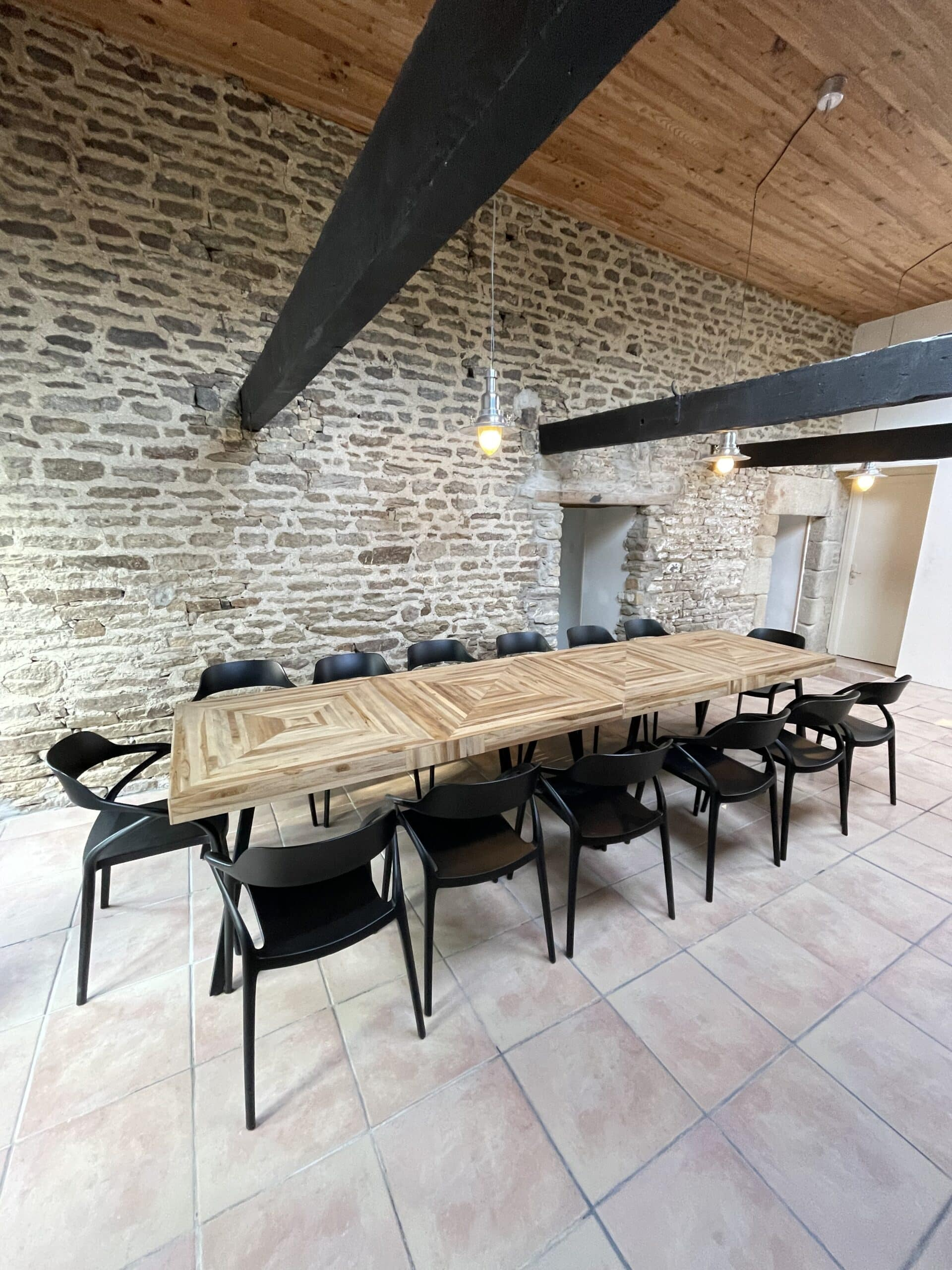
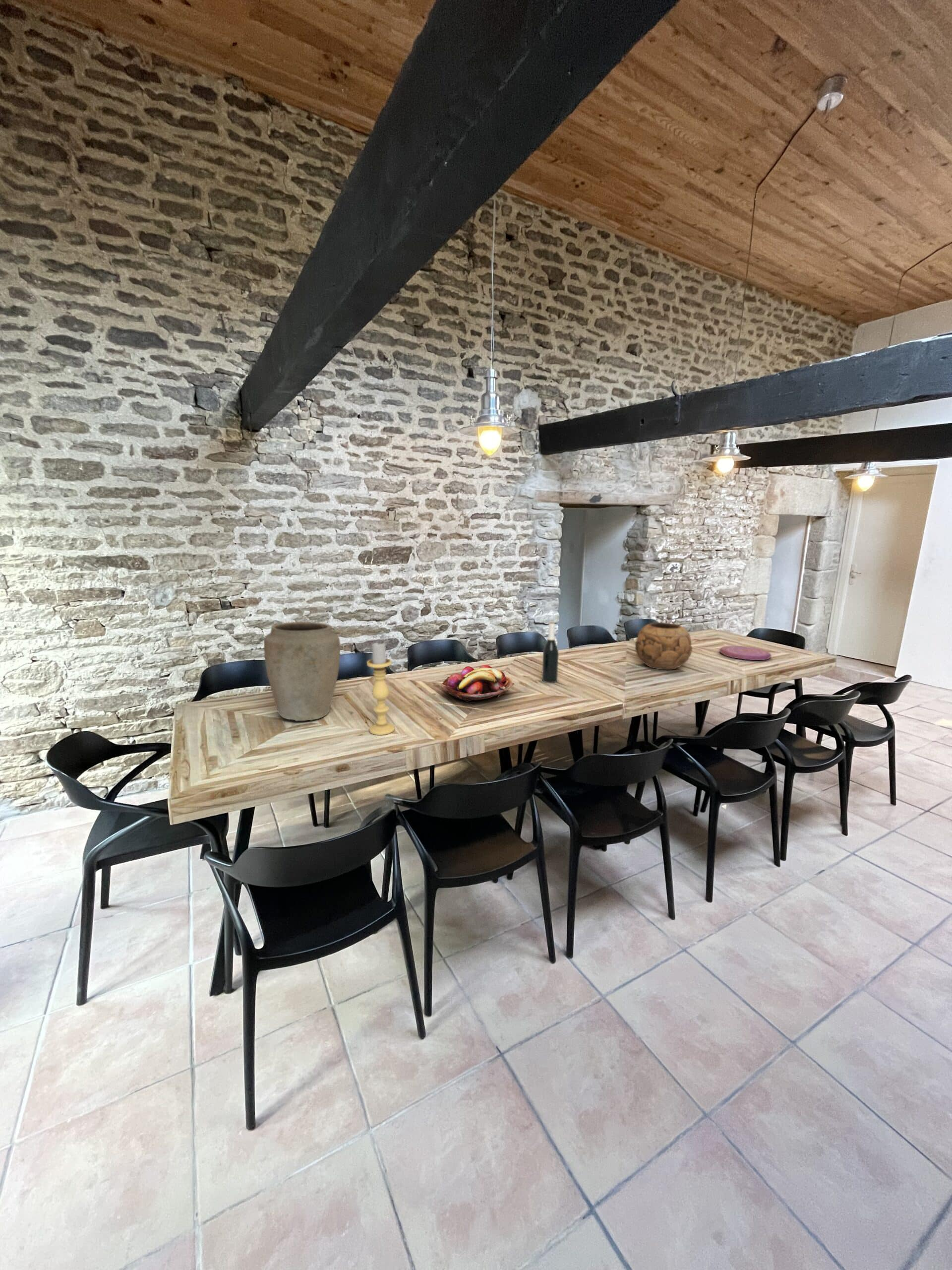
+ plate [719,645,772,661]
+ vase [263,621,341,721]
+ candle holder [366,641,395,736]
+ wine bottle [541,622,559,684]
+ decorative bowl [635,622,693,671]
+ fruit basket [441,665,515,704]
